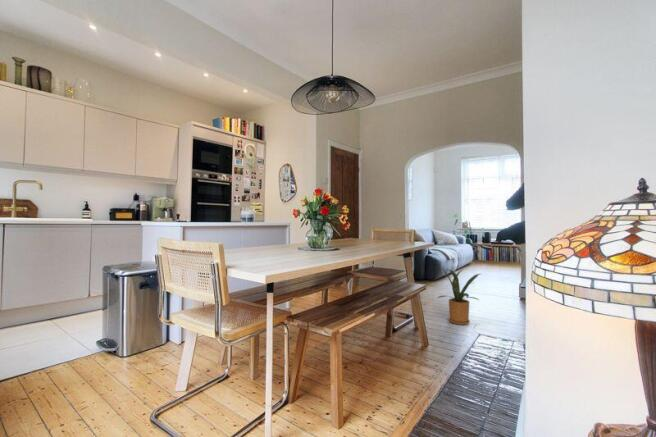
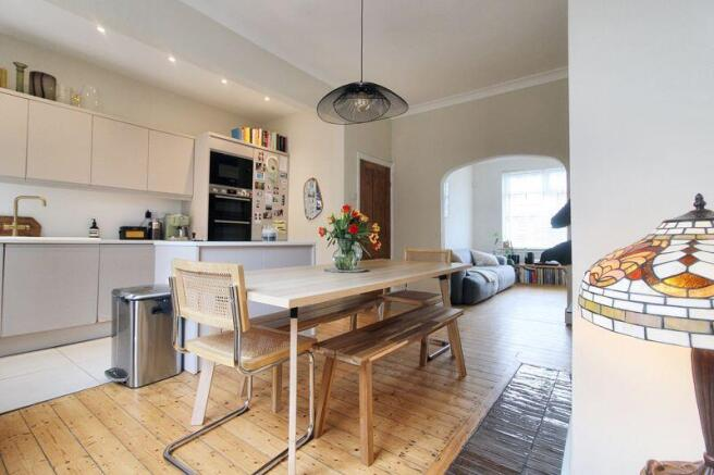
- house plant [437,268,481,326]
